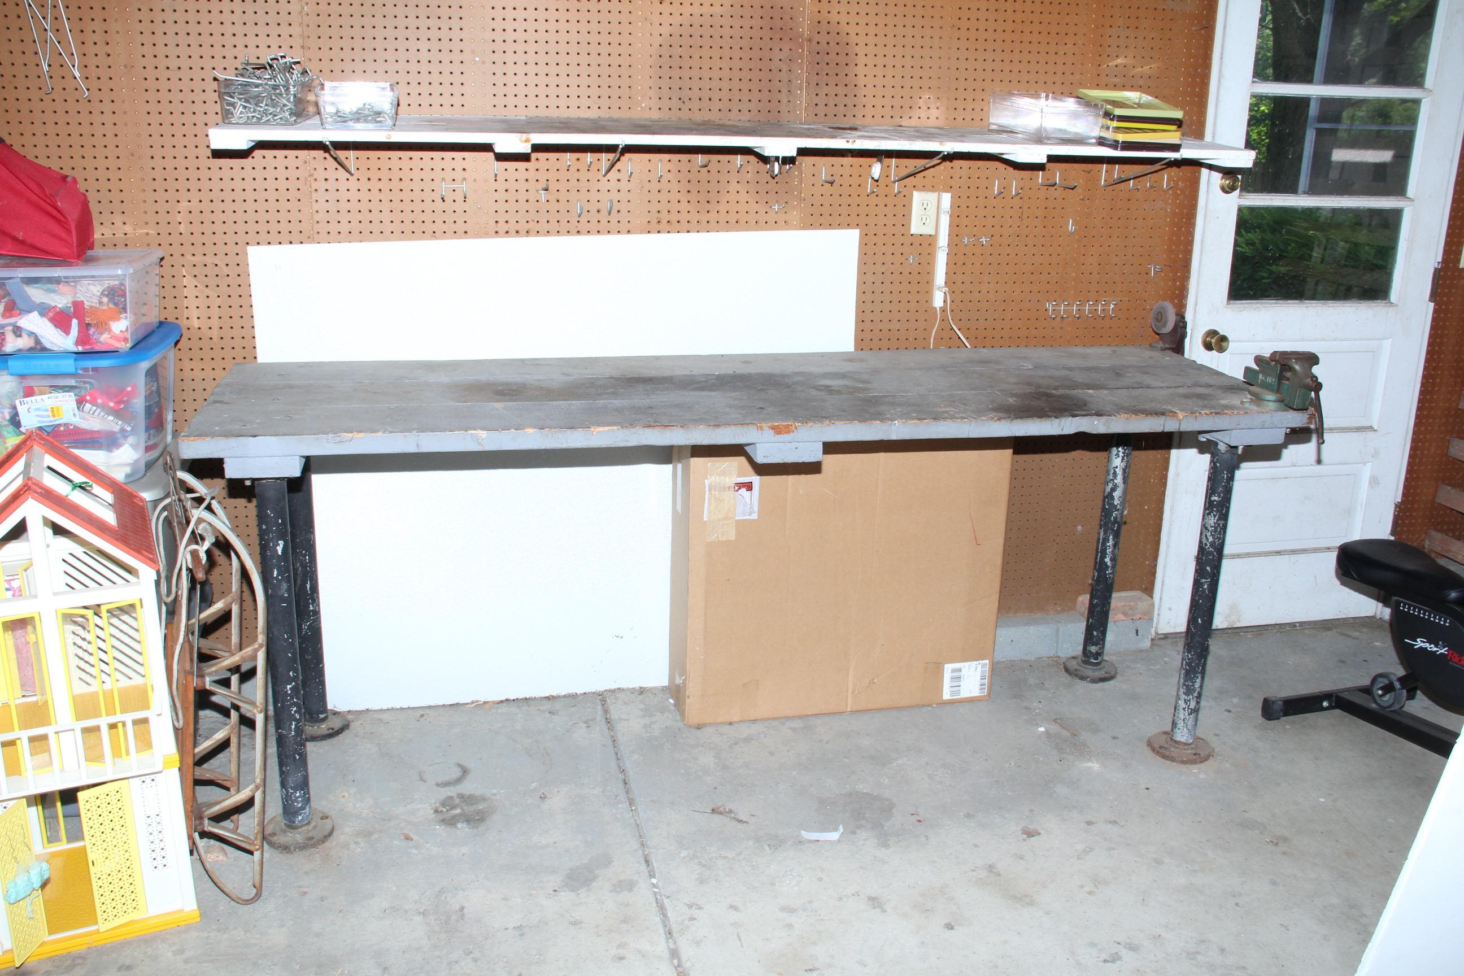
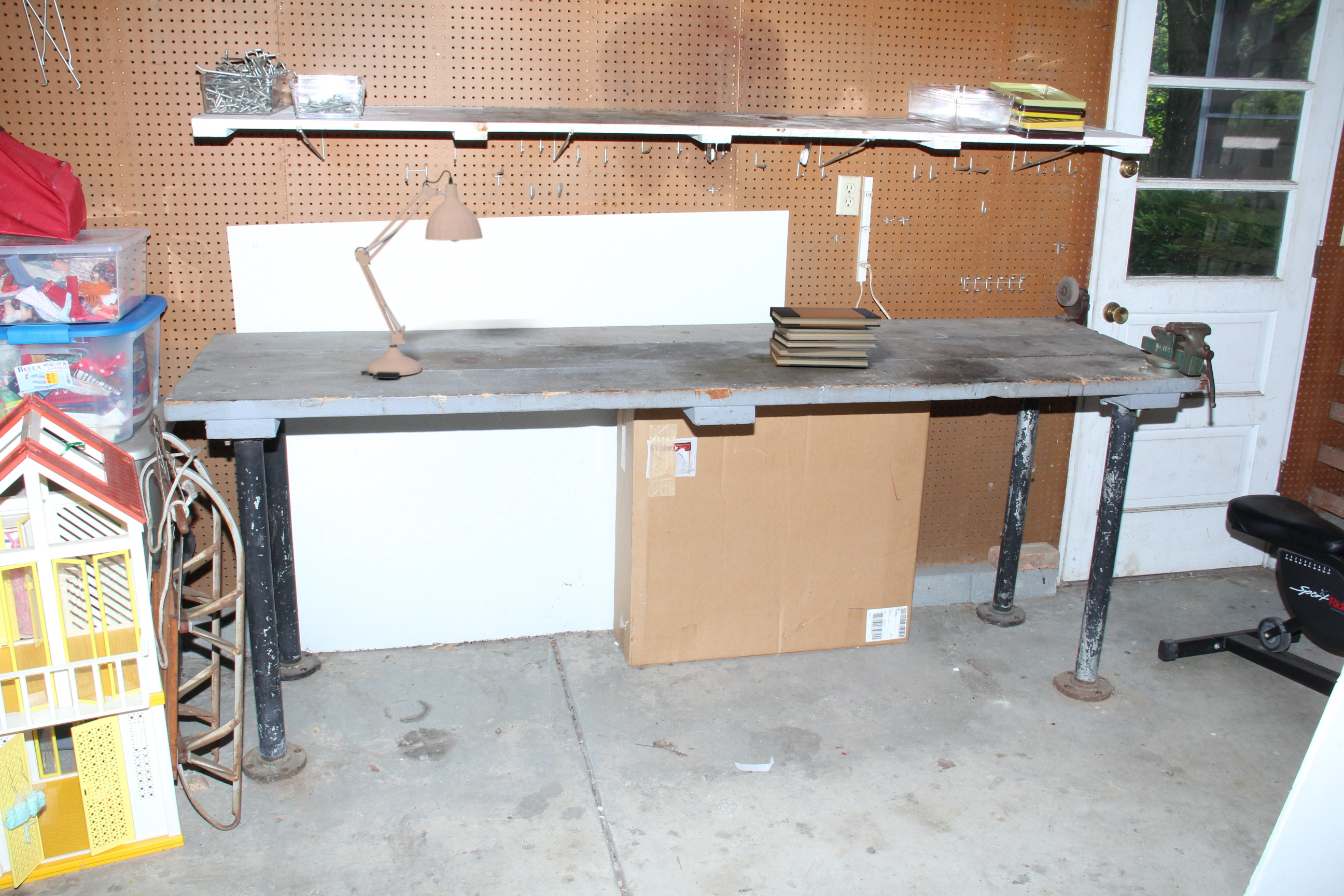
+ book stack [769,306,881,368]
+ desk lamp [354,170,483,379]
